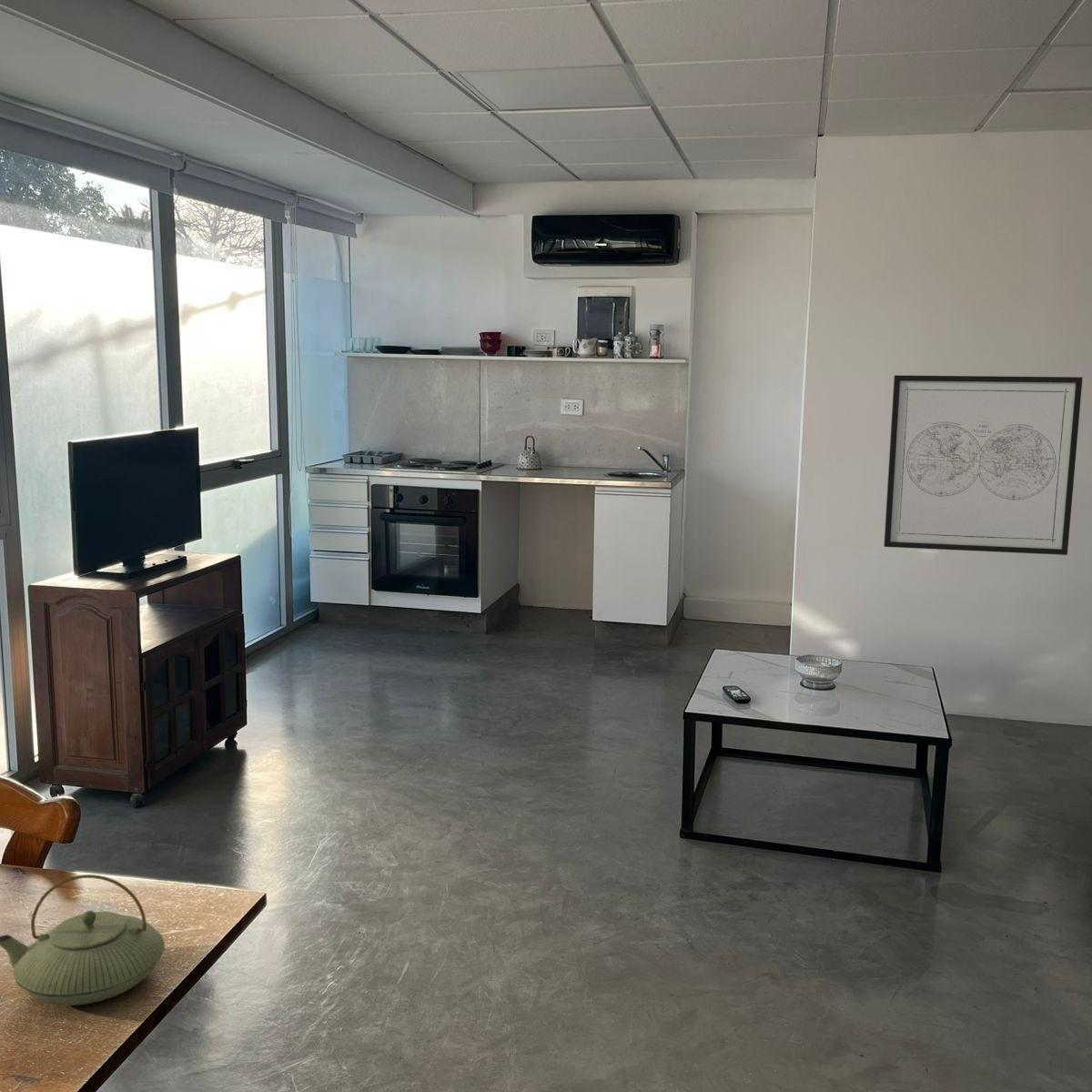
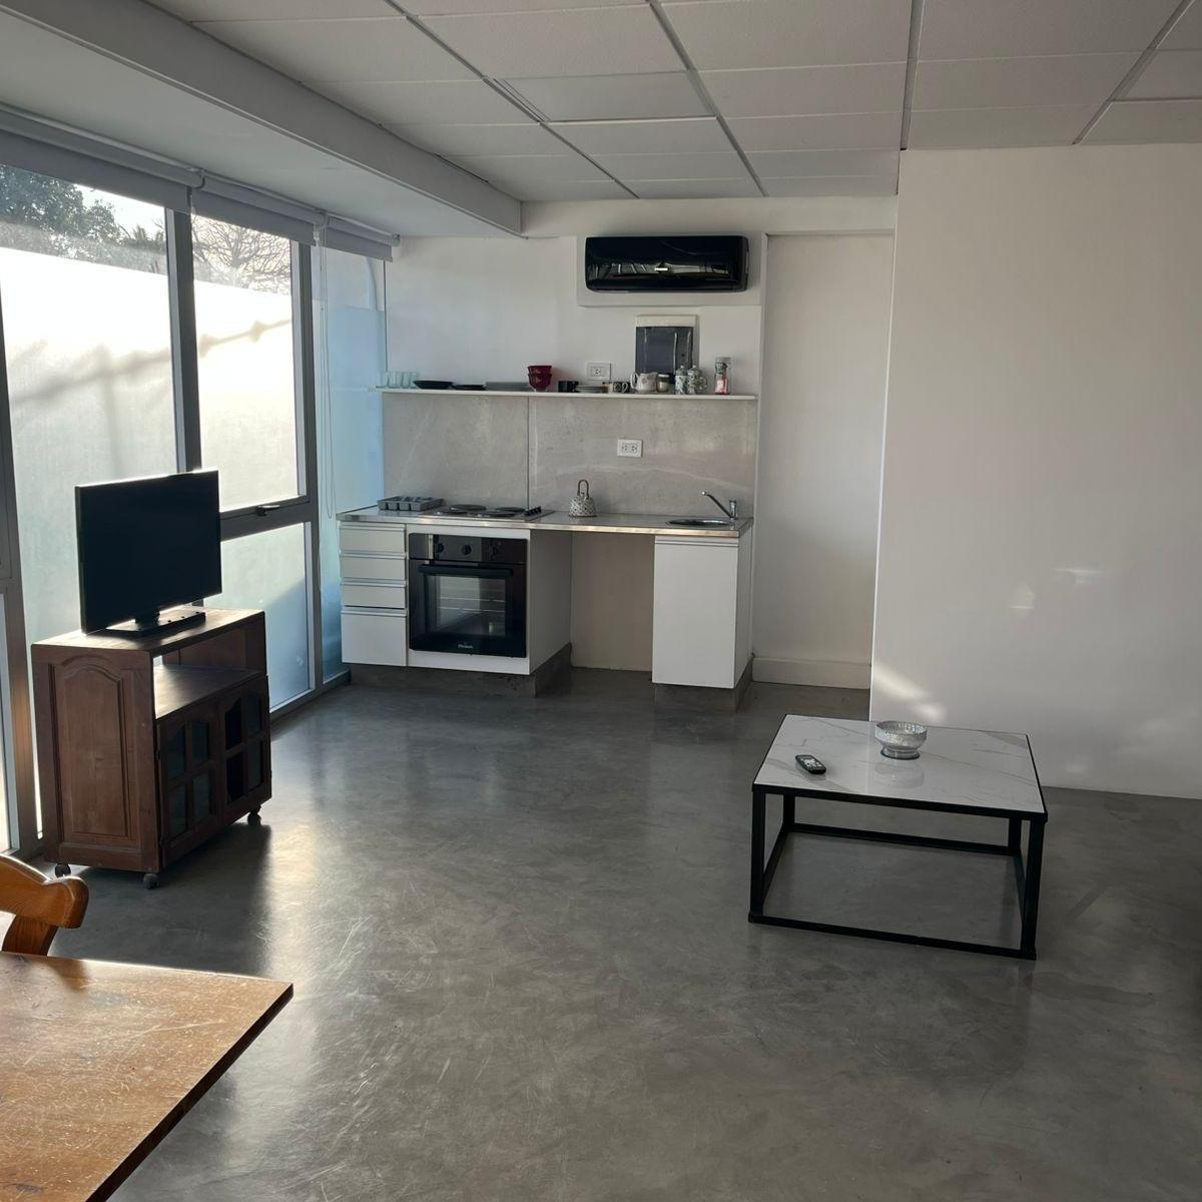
- wall art [883,374,1084,556]
- teapot [0,874,166,1006]
